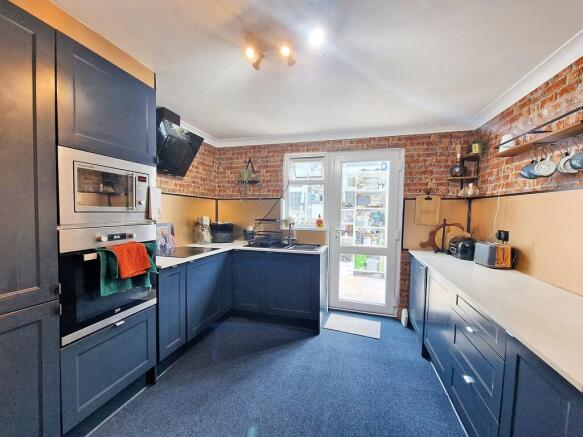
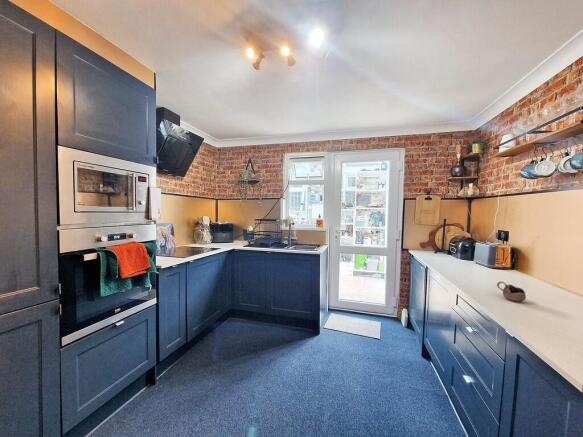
+ cup [496,281,527,303]
